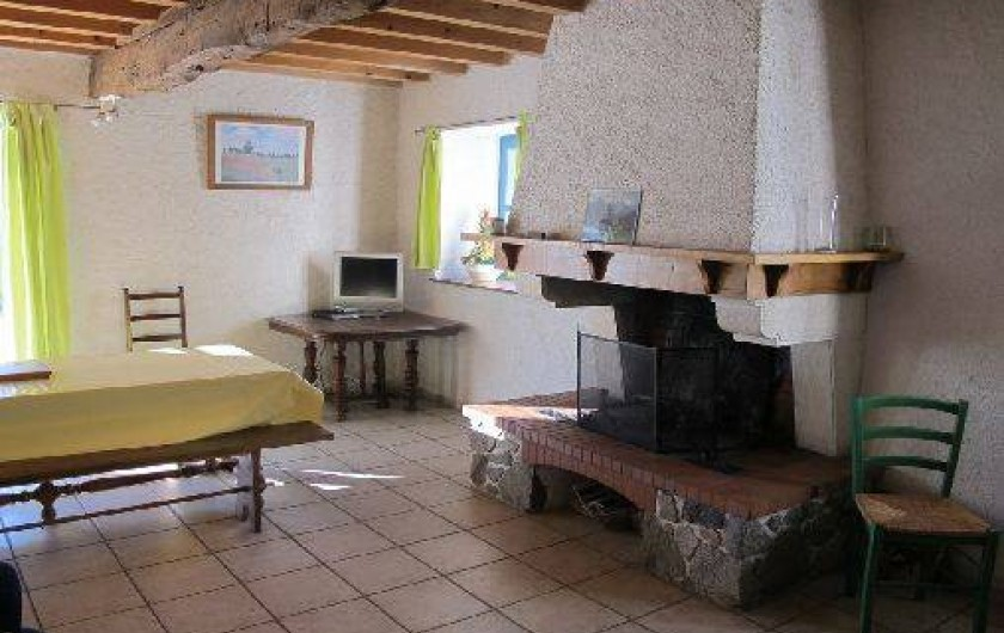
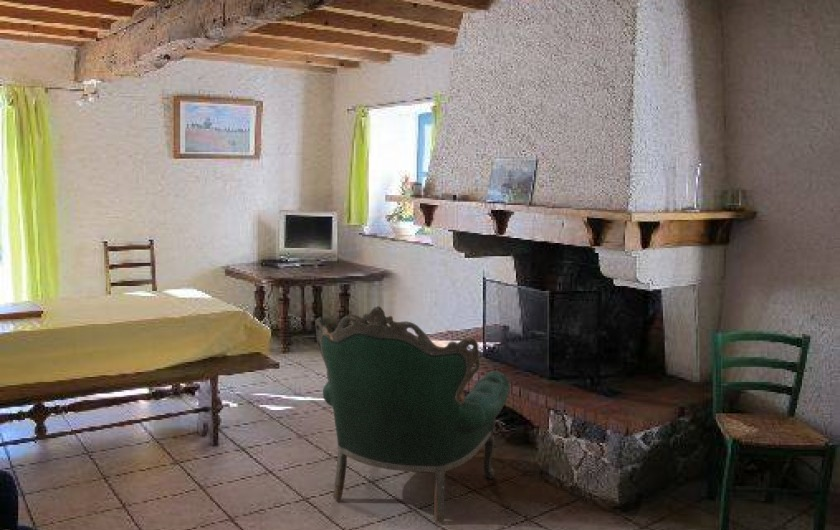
+ armchair [314,305,511,524]
